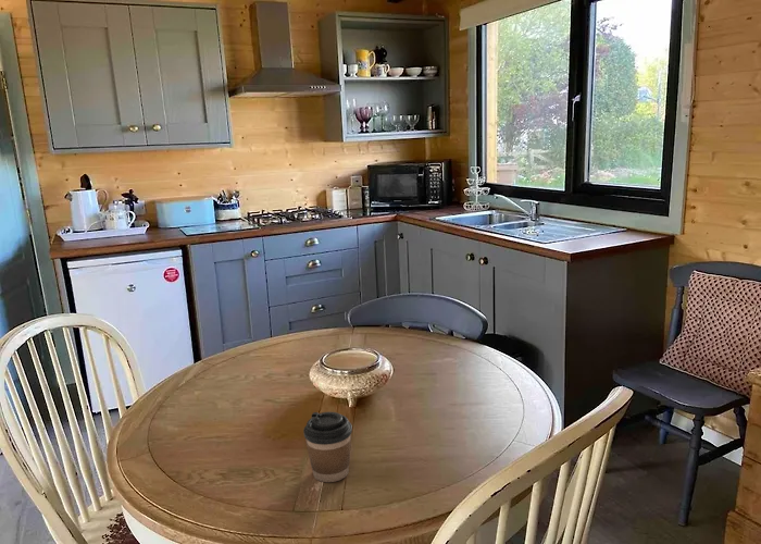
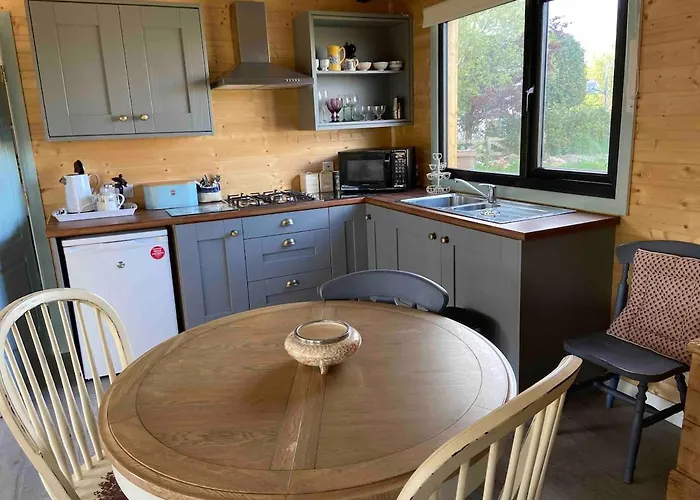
- coffee cup [302,411,353,483]
